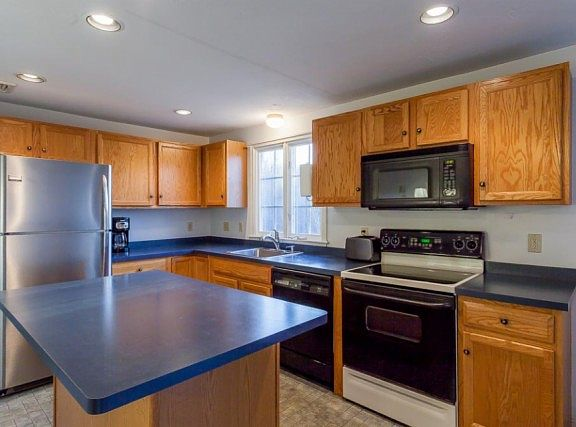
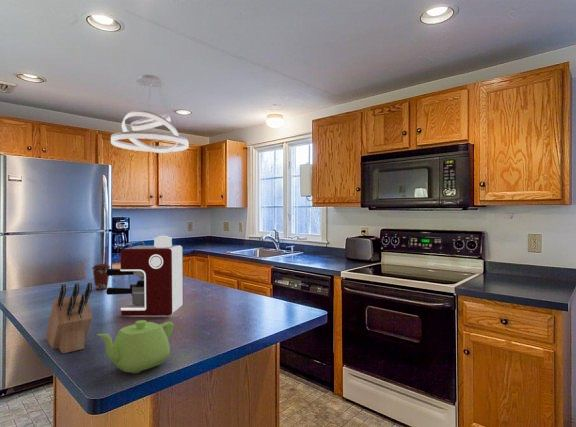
+ pendant light [110,74,189,154]
+ teapot [96,319,174,374]
+ coffee maker [105,234,184,317]
+ coffee cup [91,263,111,291]
+ knife block [44,281,94,354]
